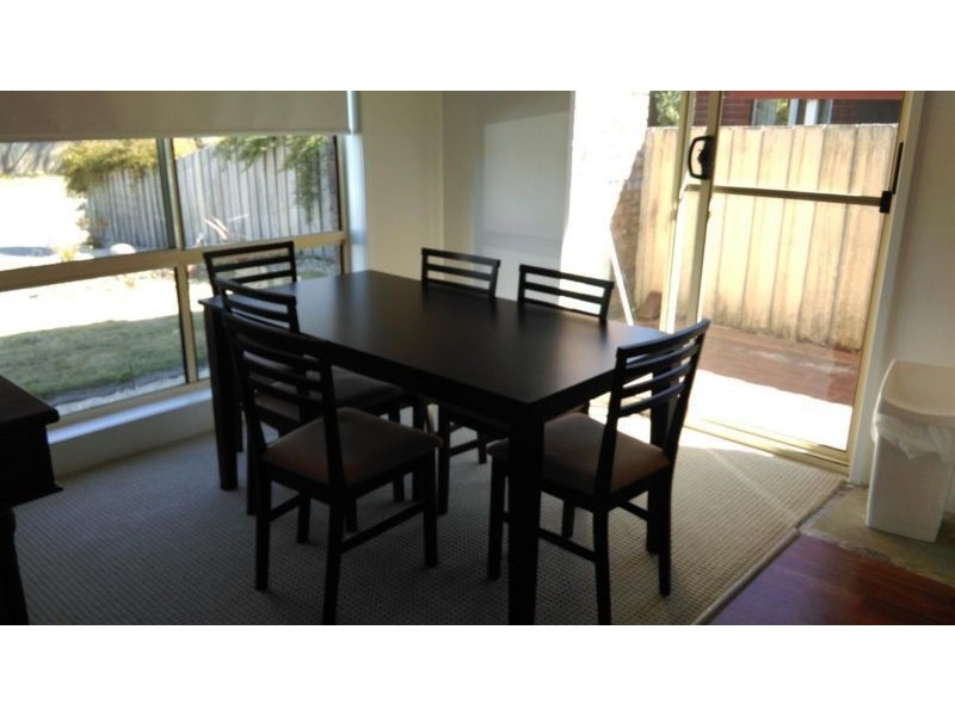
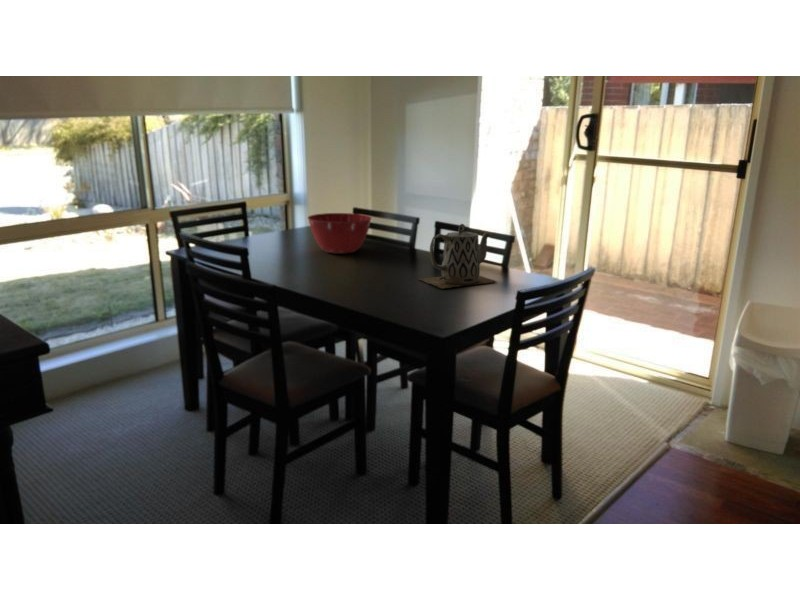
+ mixing bowl [307,212,373,255]
+ teapot [418,223,498,290]
